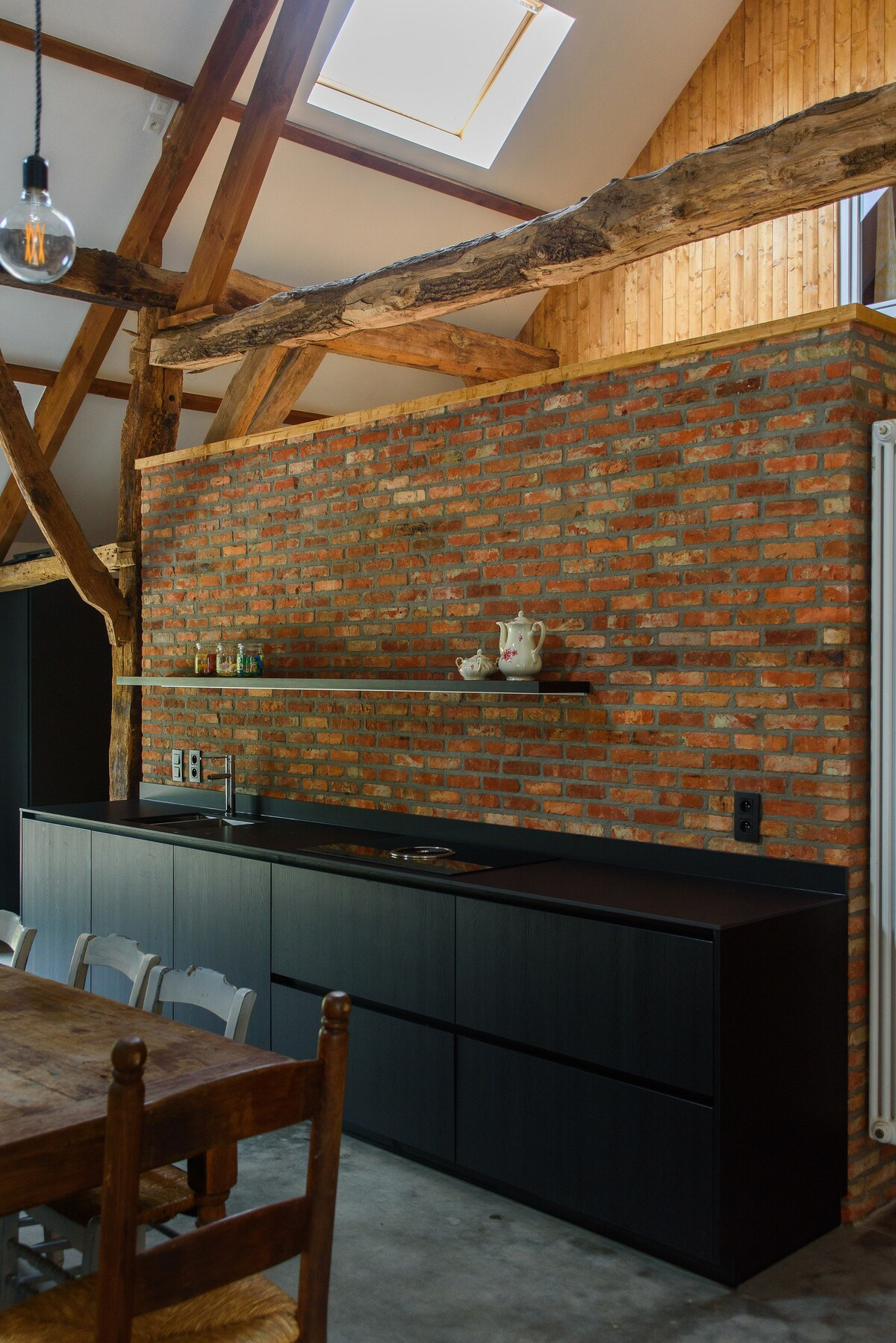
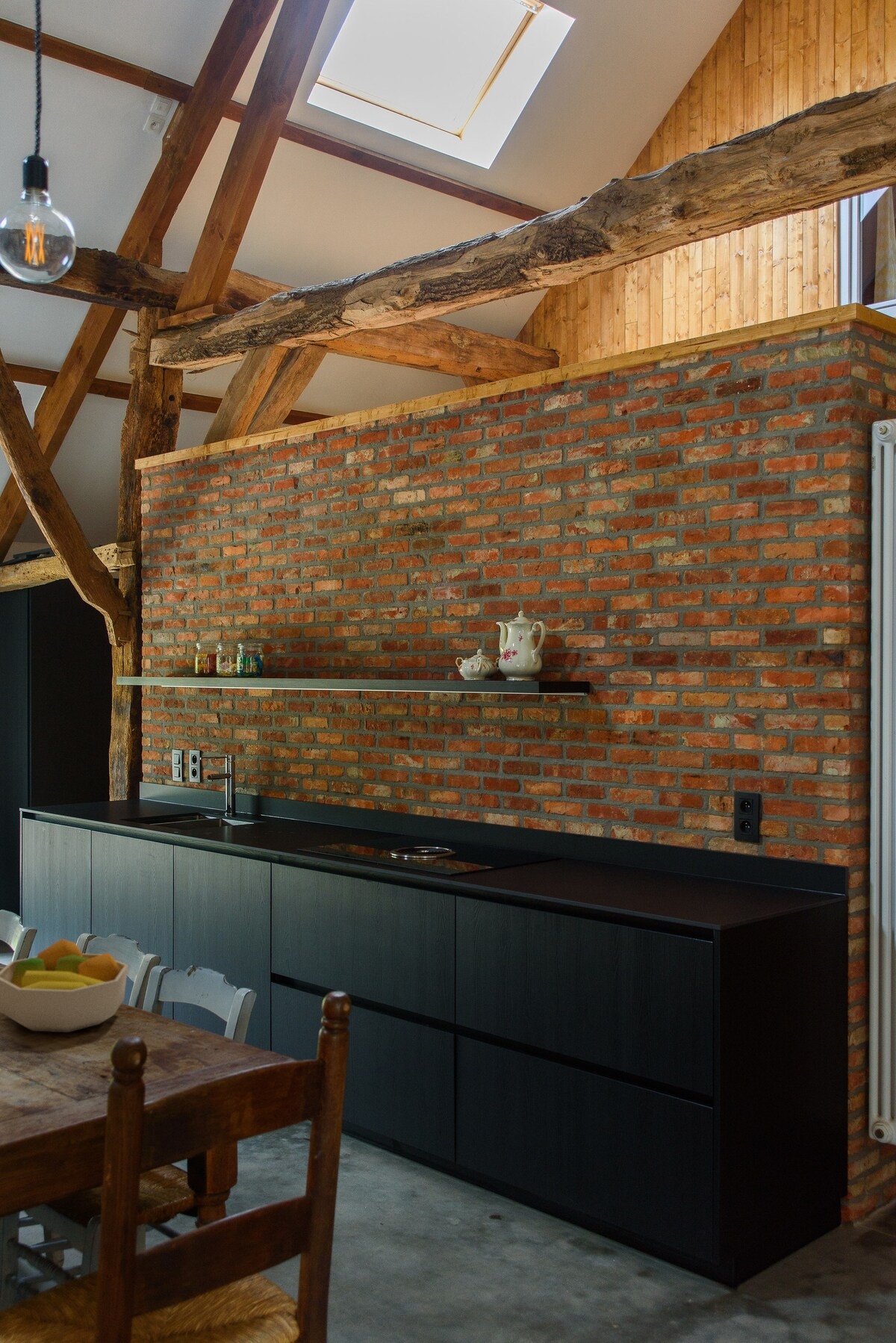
+ fruit bowl [0,938,129,1033]
